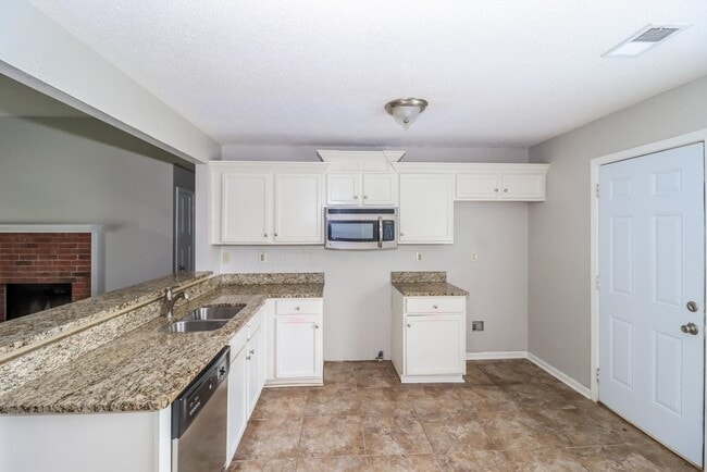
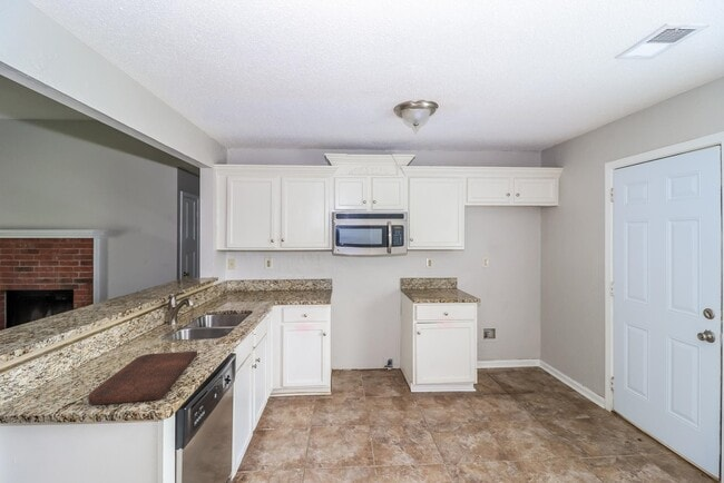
+ cutting board [87,351,198,405]
